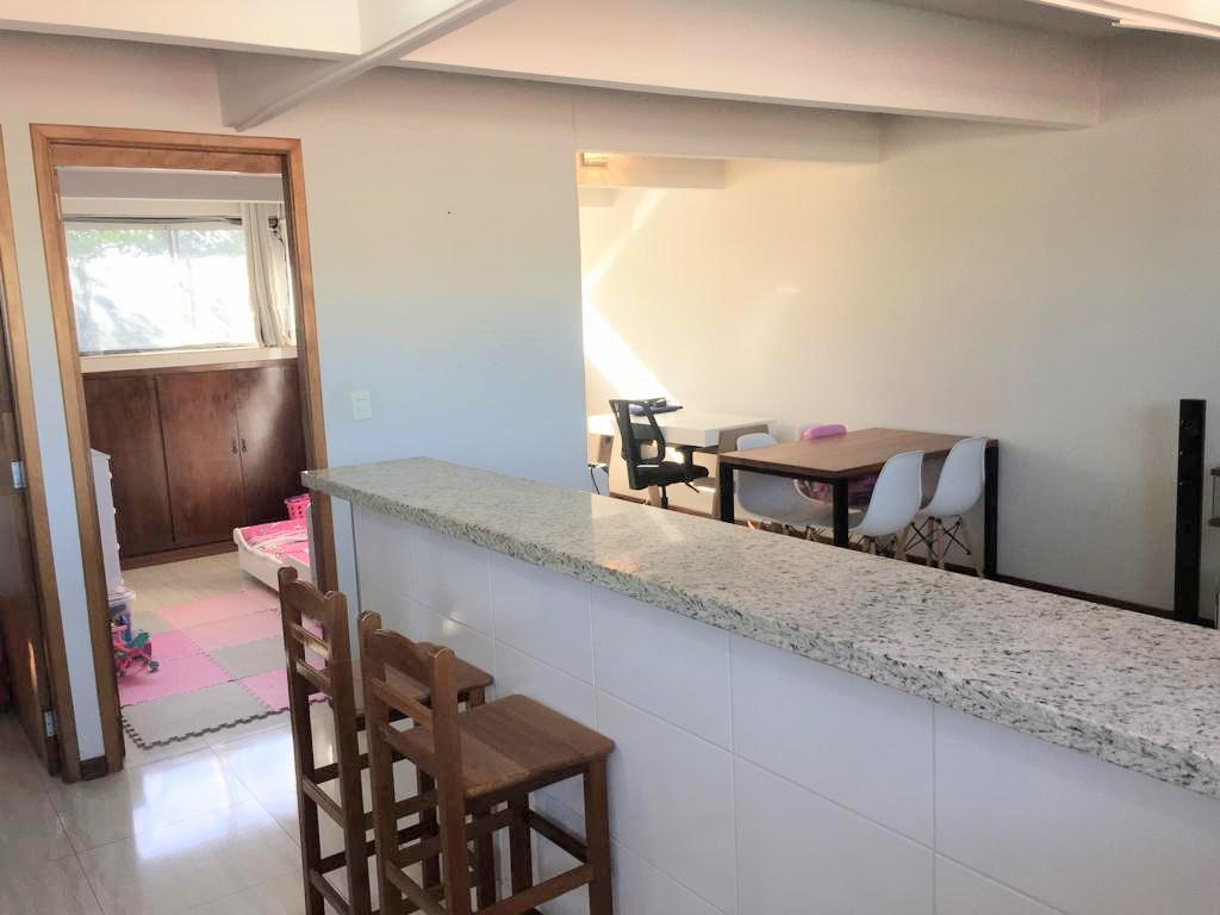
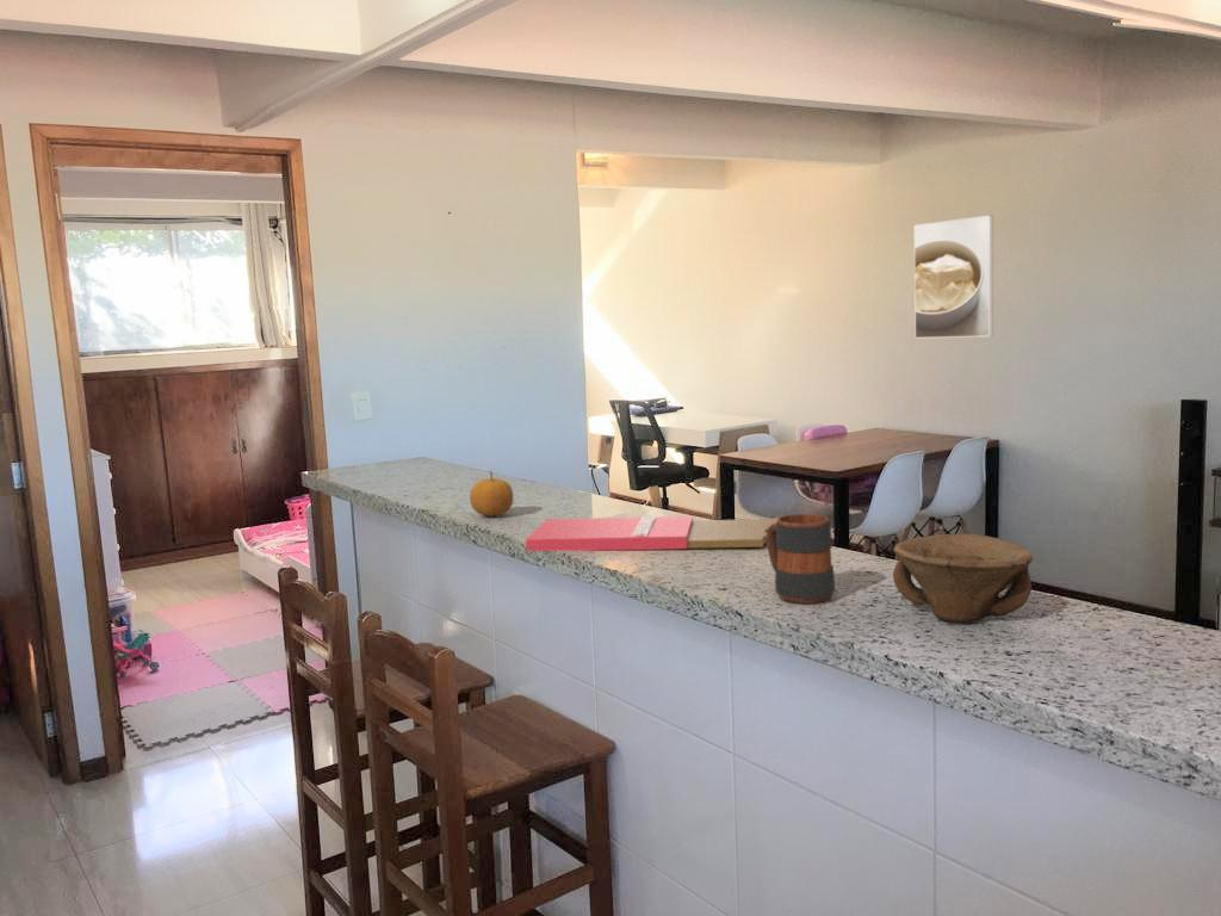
+ mug [766,513,836,605]
+ fruit [469,470,514,518]
+ bowl [892,533,1034,623]
+ cutting board [525,515,780,552]
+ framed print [913,215,994,340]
